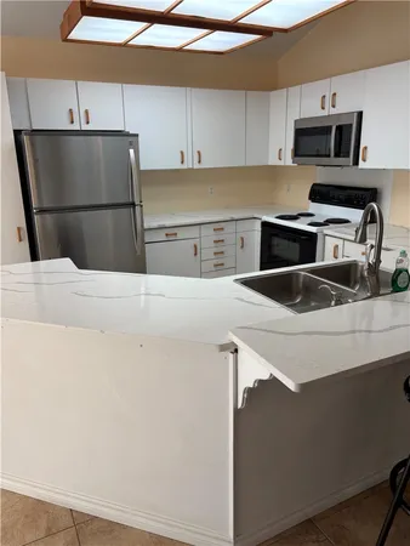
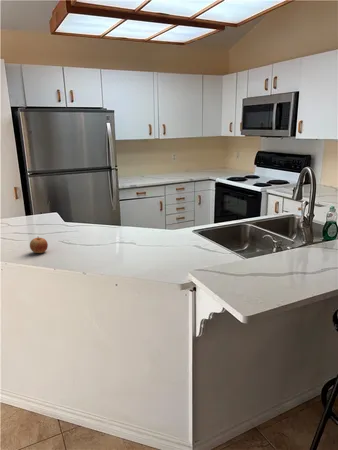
+ apple [29,235,49,254]
